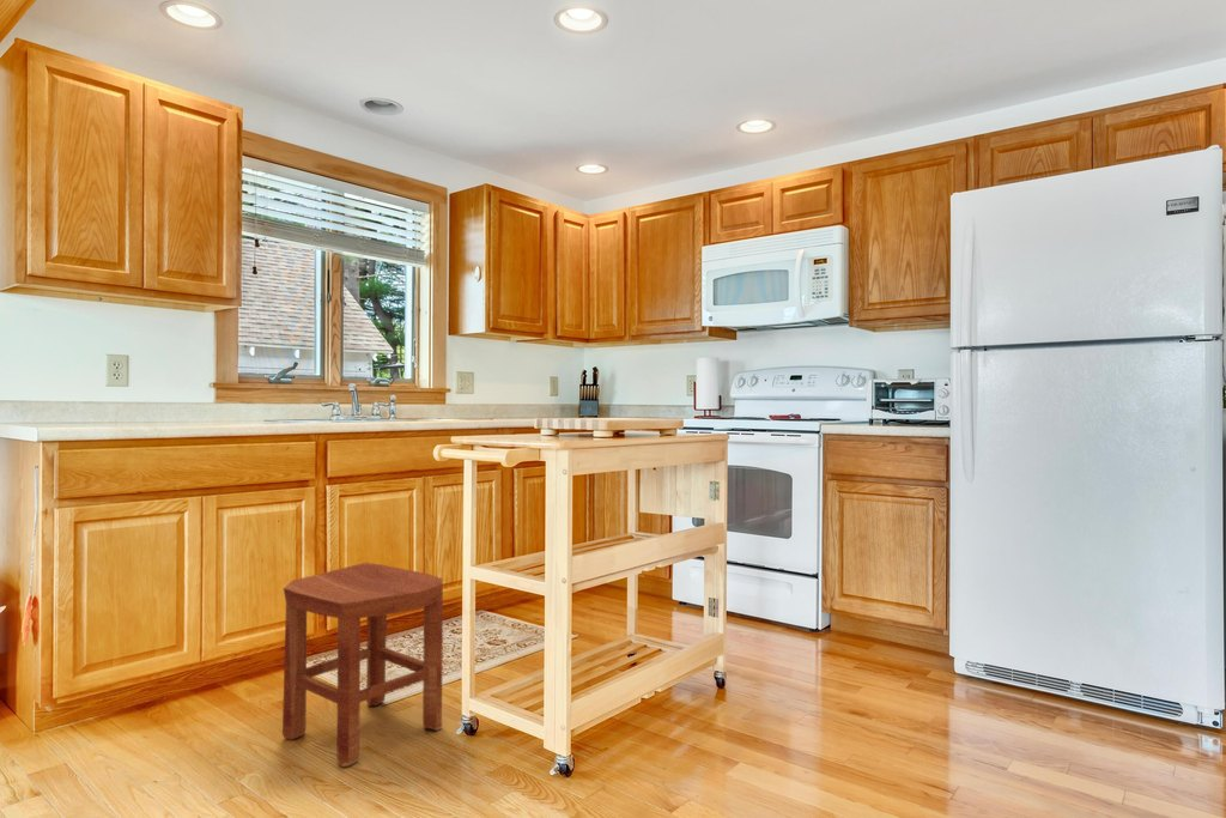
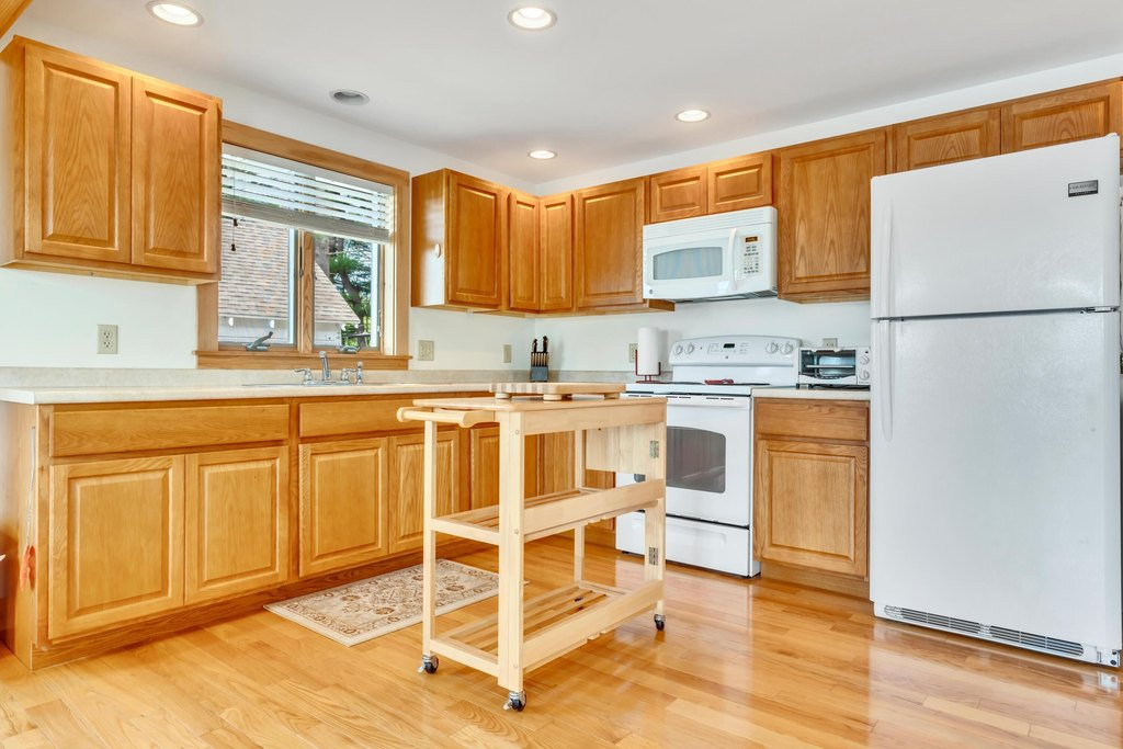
- stool [281,562,444,768]
